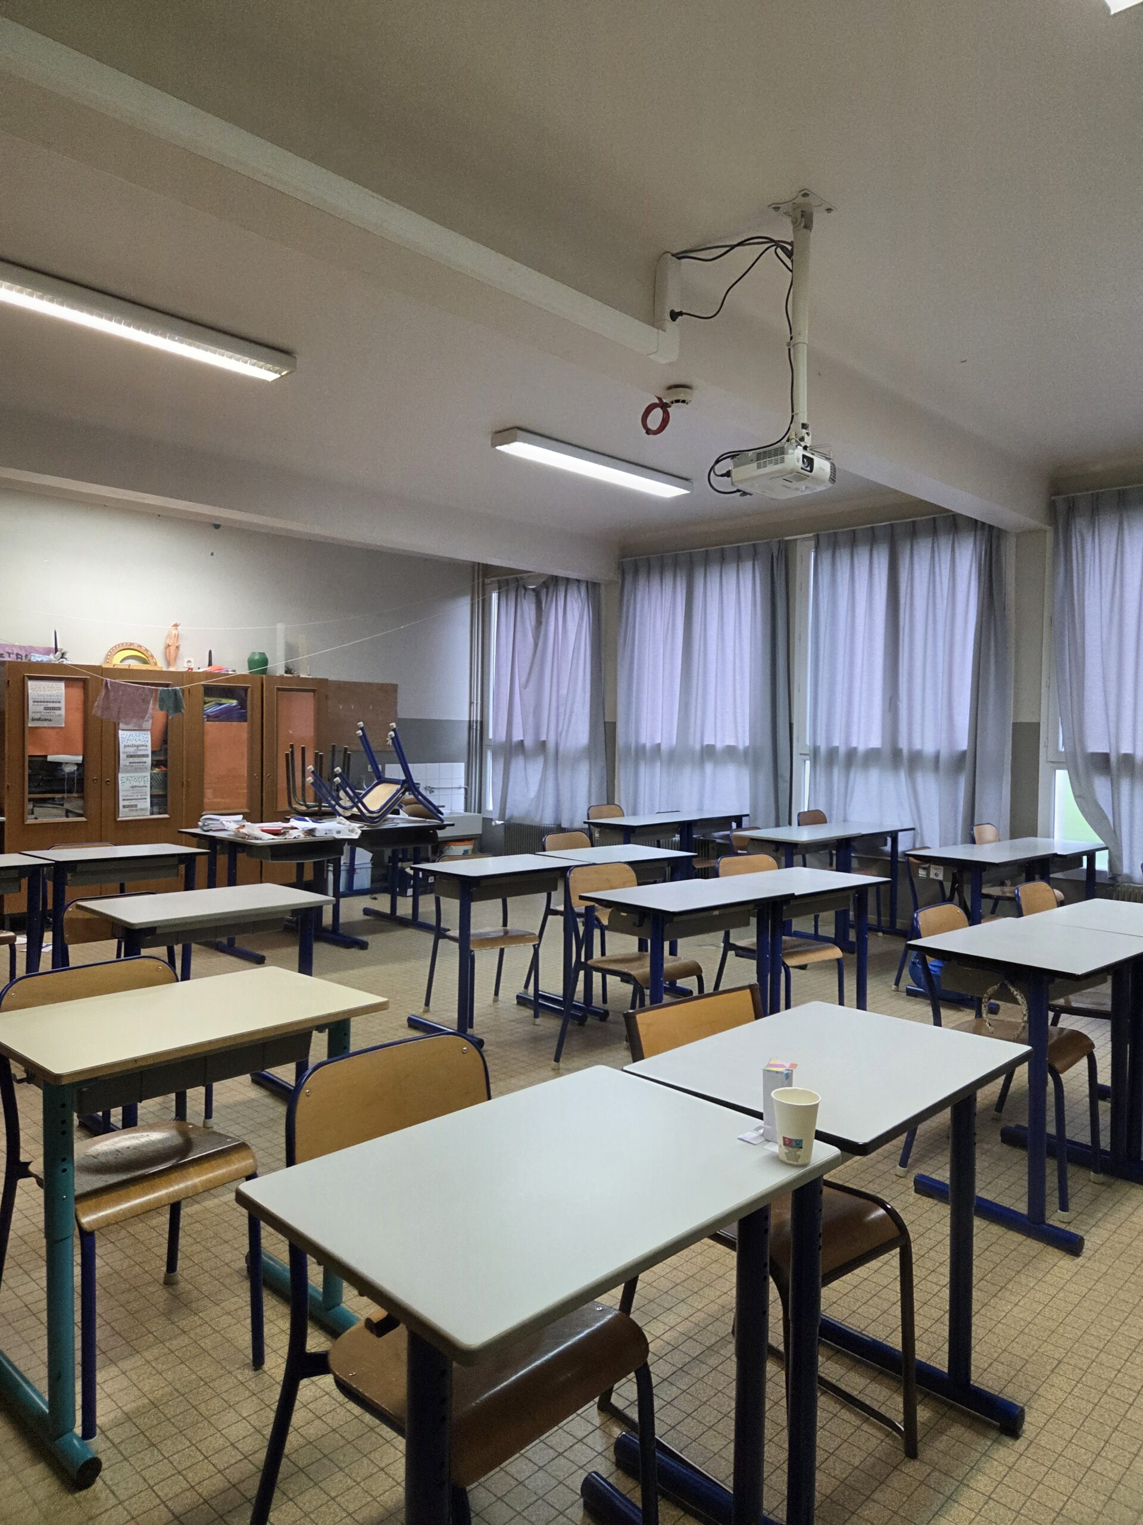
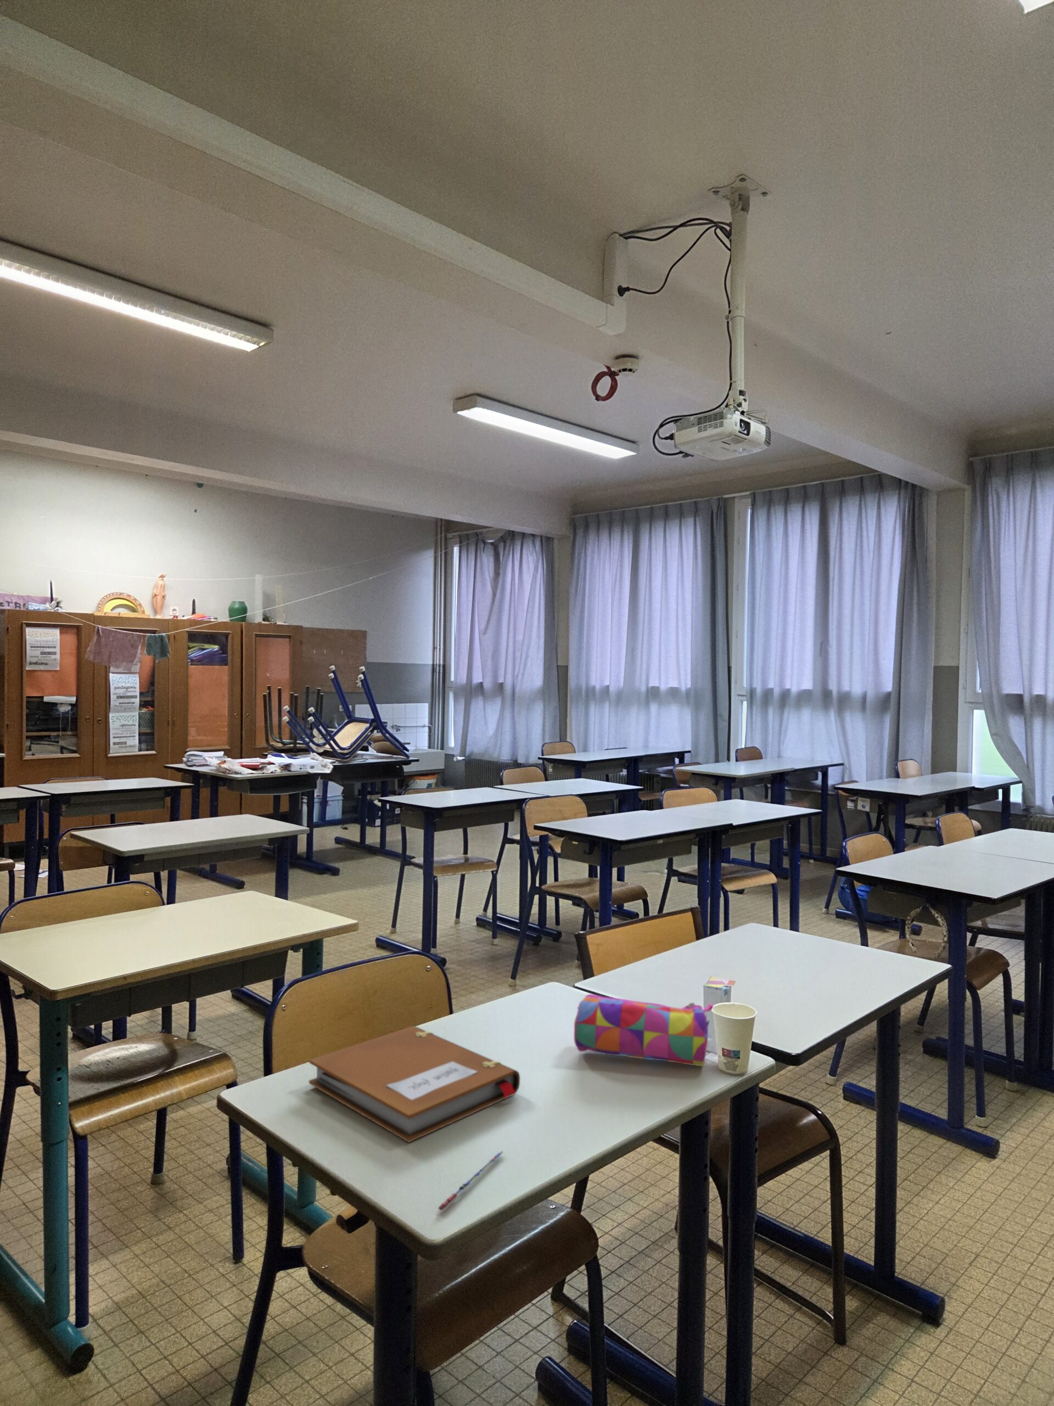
+ pen [437,1150,505,1211]
+ pencil case [574,993,714,1066]
+ notebook [309,1025,520,1143]
